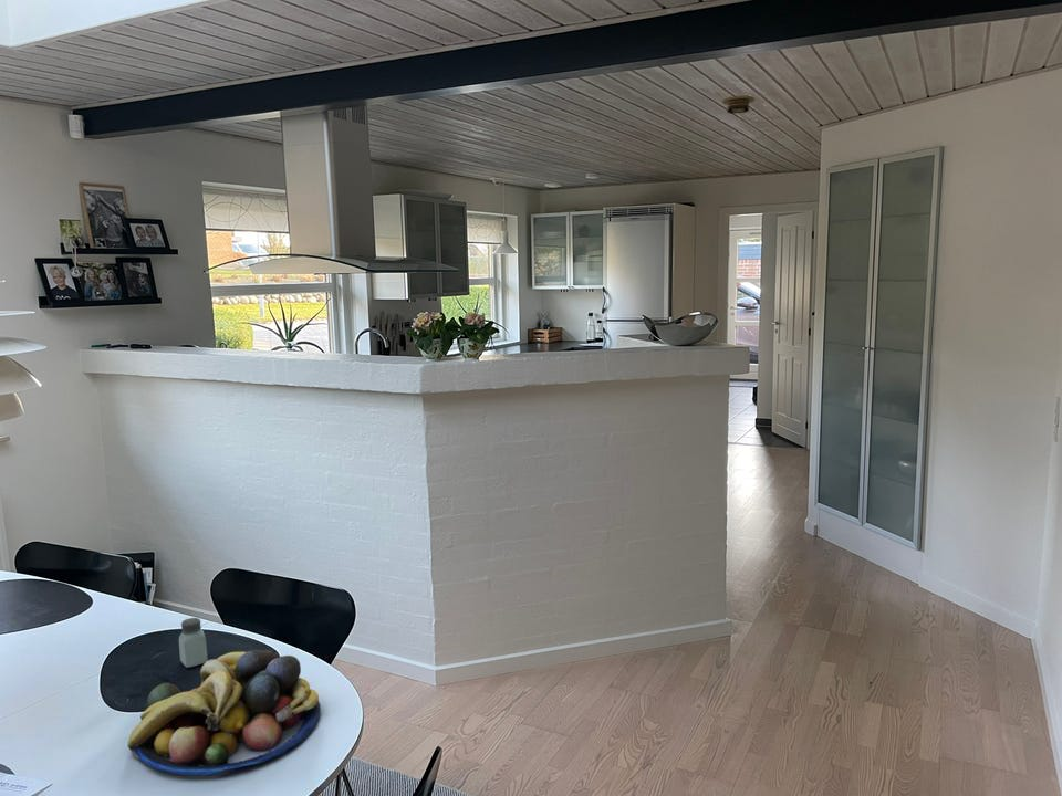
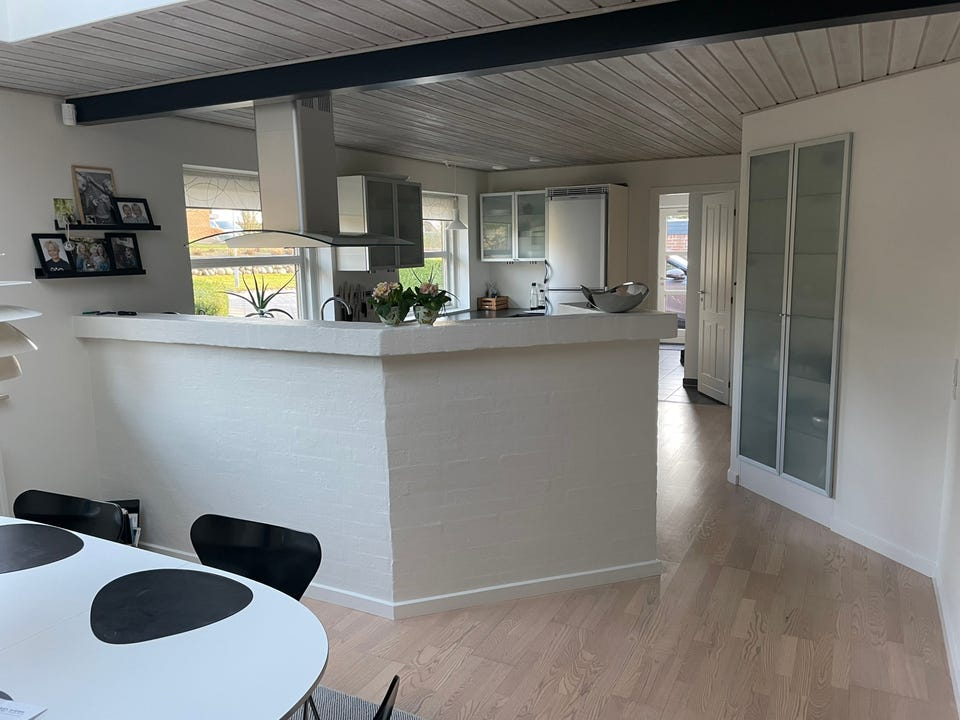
- recessed light [721,95,756,115]
- fruit bowl [127,649,322,776]
- saltshaker [178,617,209,669]
